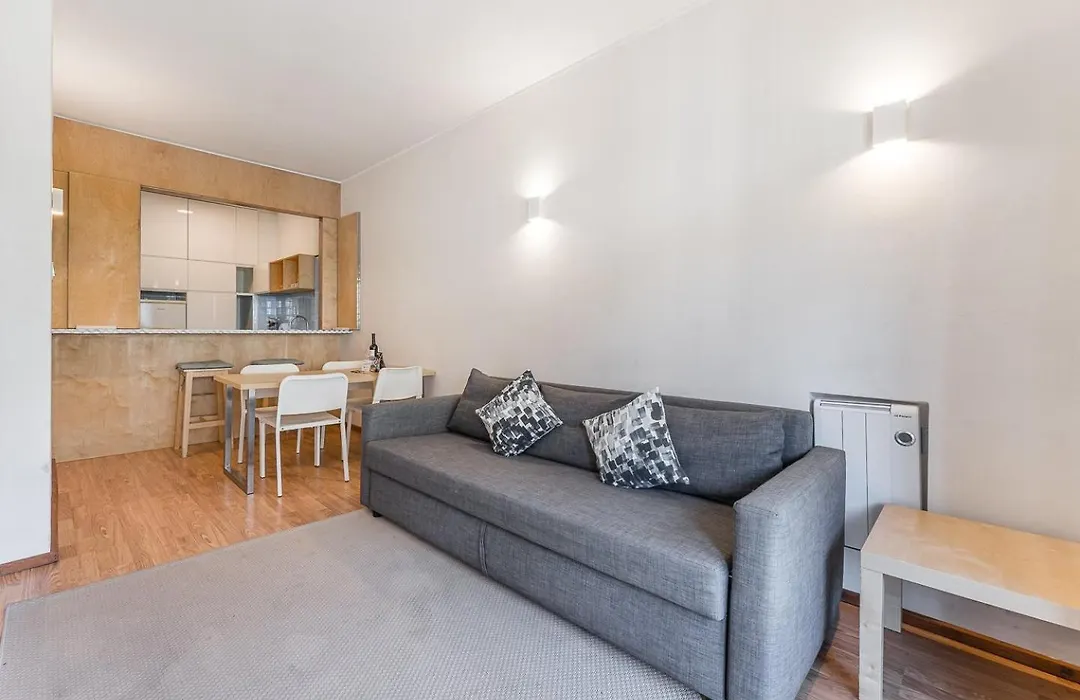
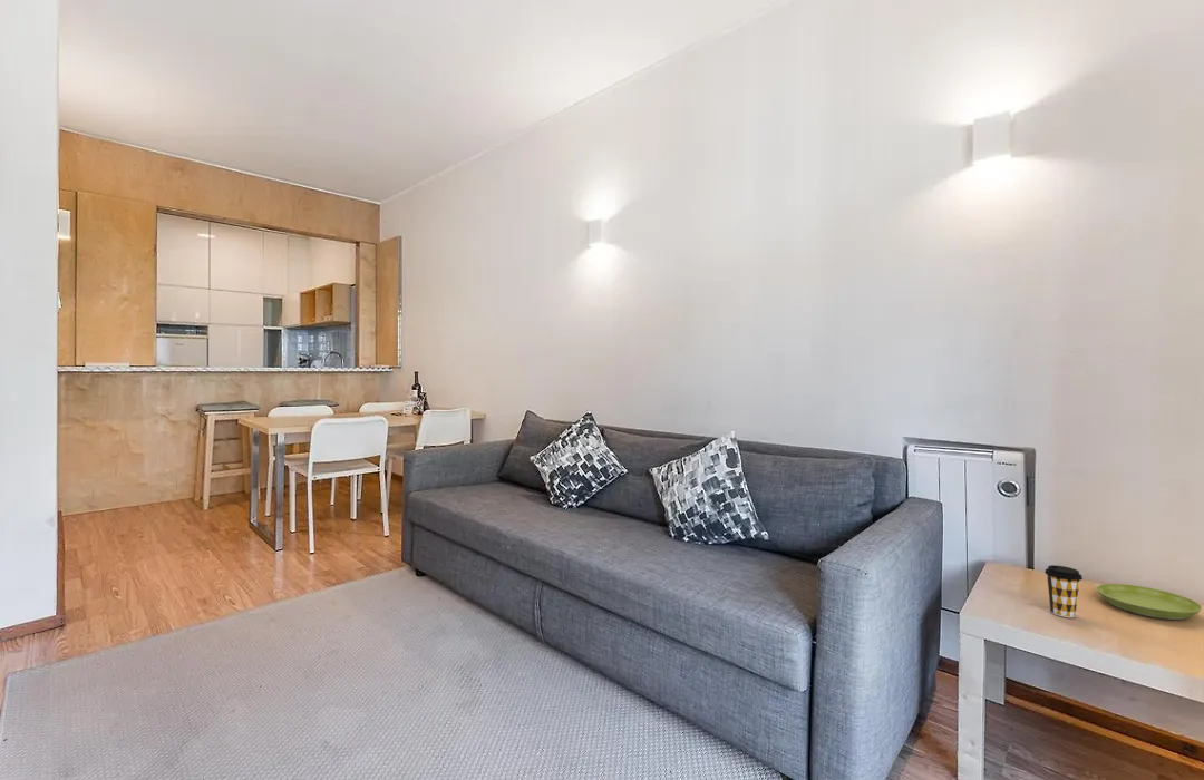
+ coffee cup [1043,564,1084,618]
+ saucer [1095,583,1203,621]
